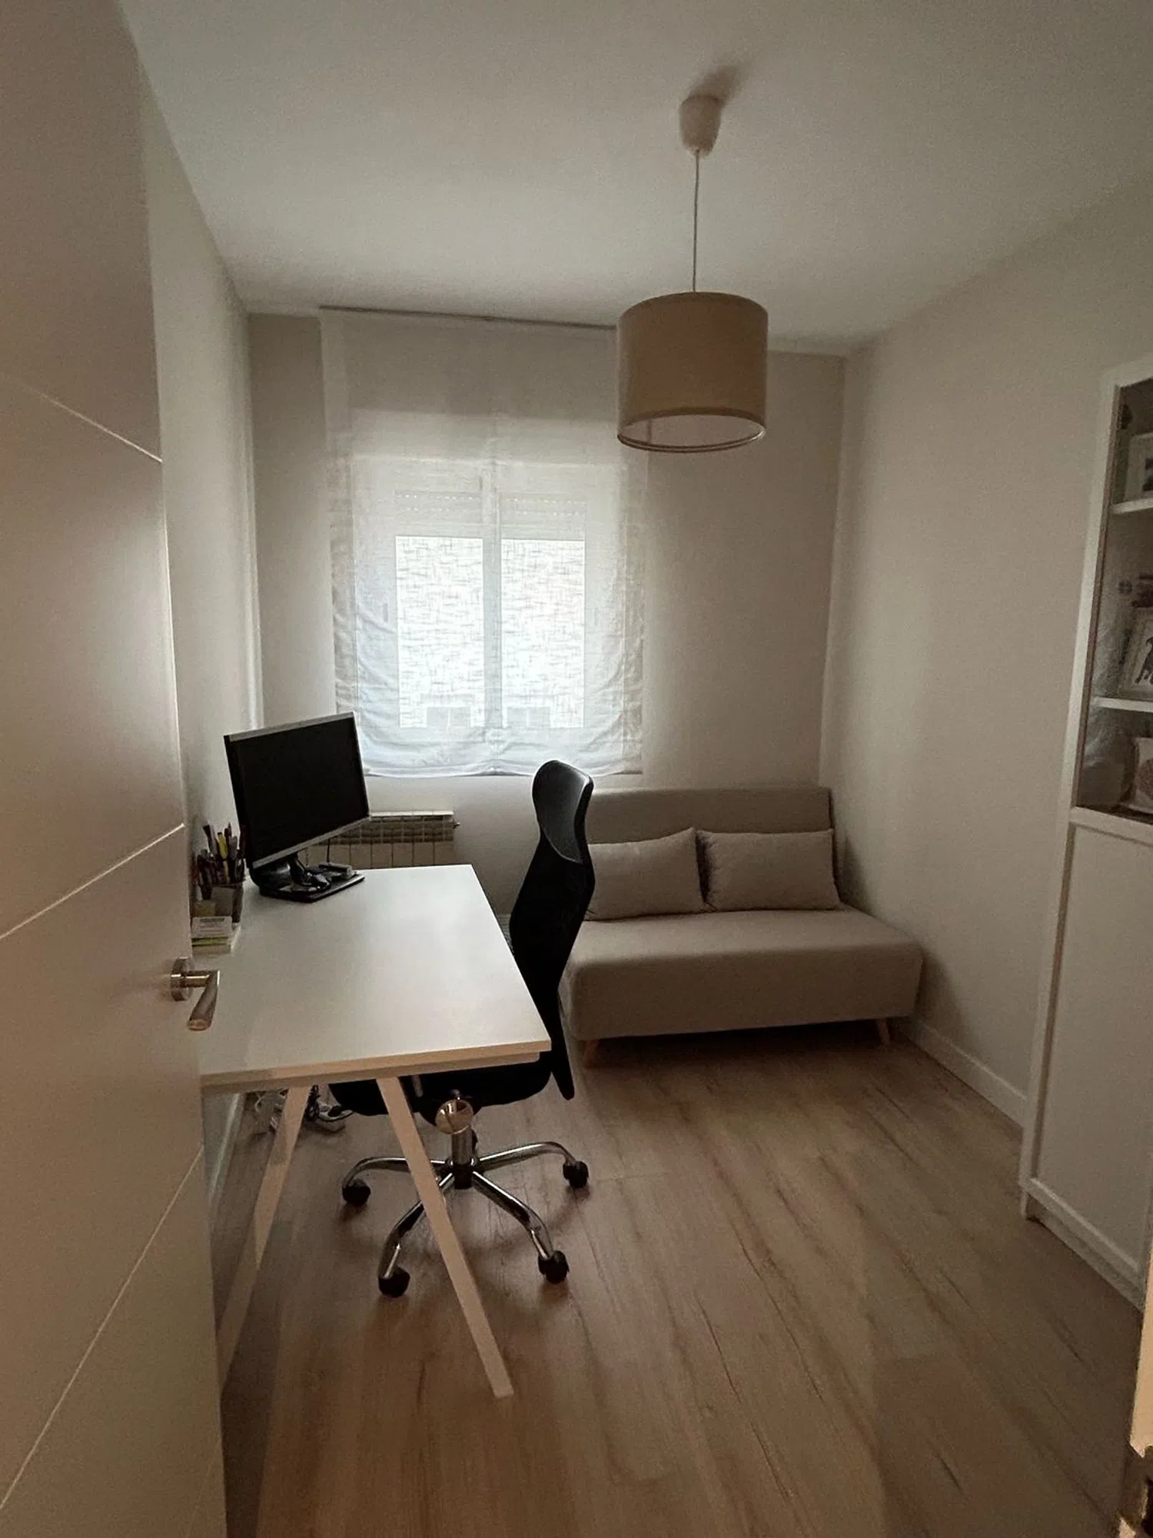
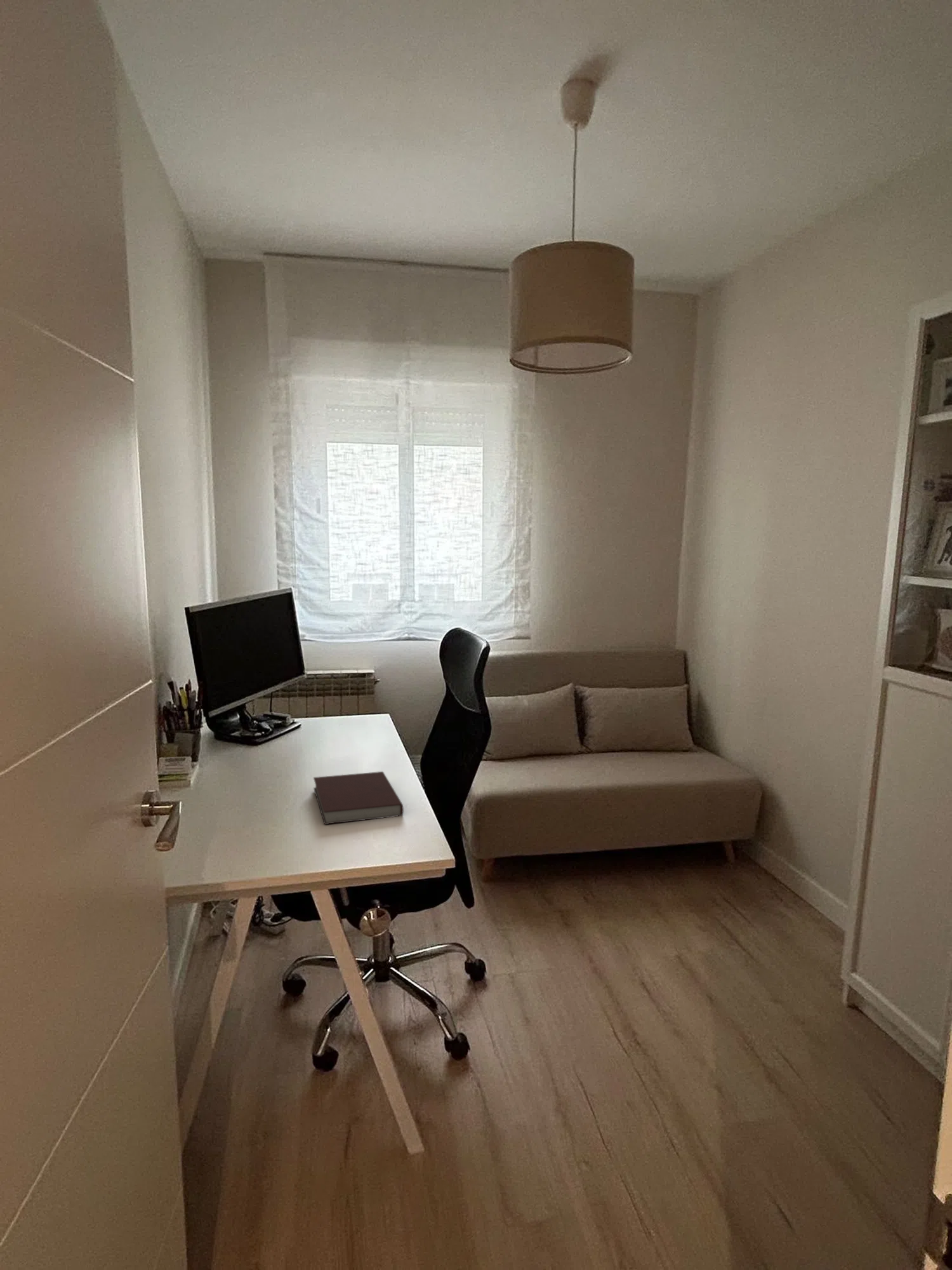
+ notebook [313,771,404,825]
